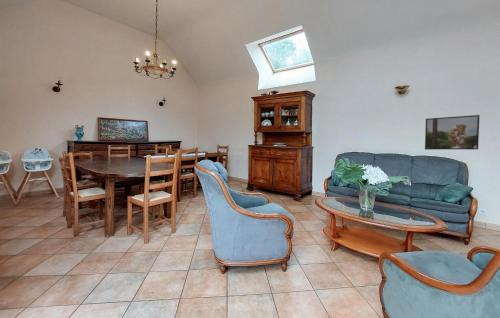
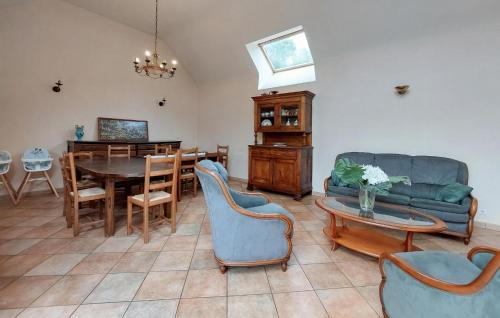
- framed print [424,114,481,151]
